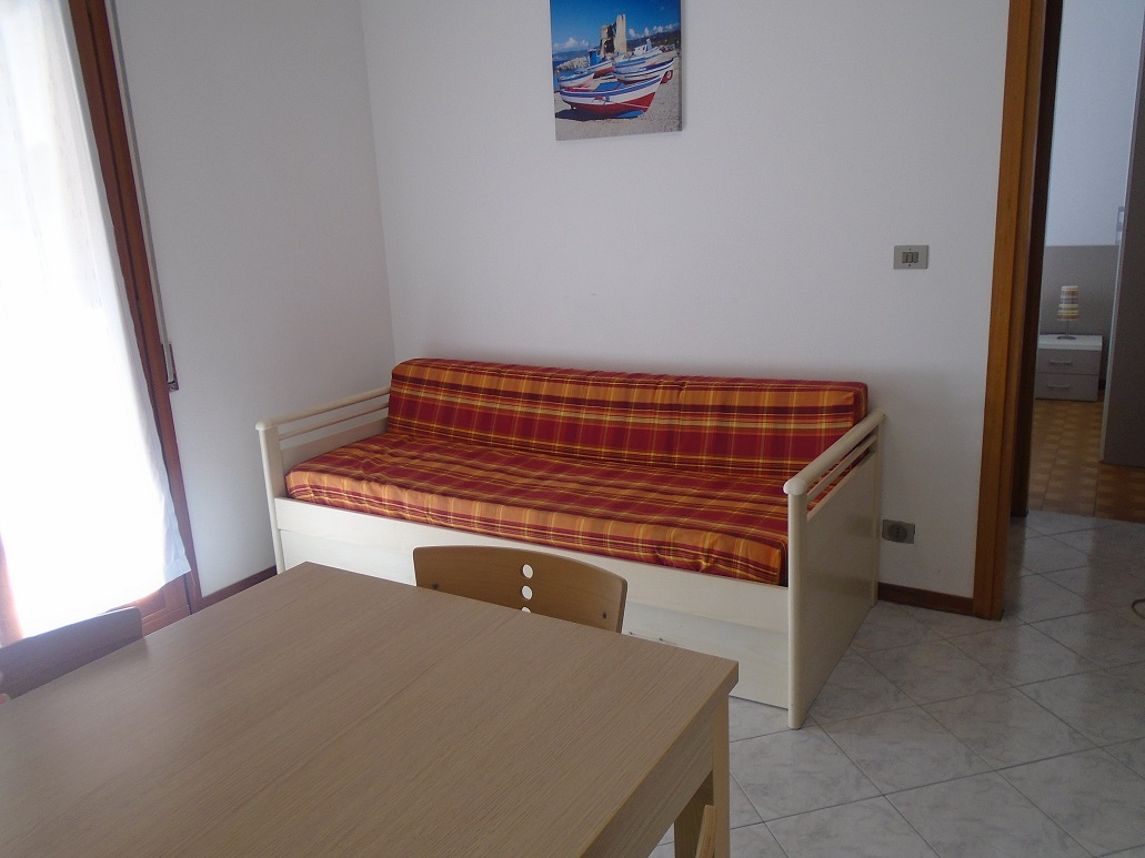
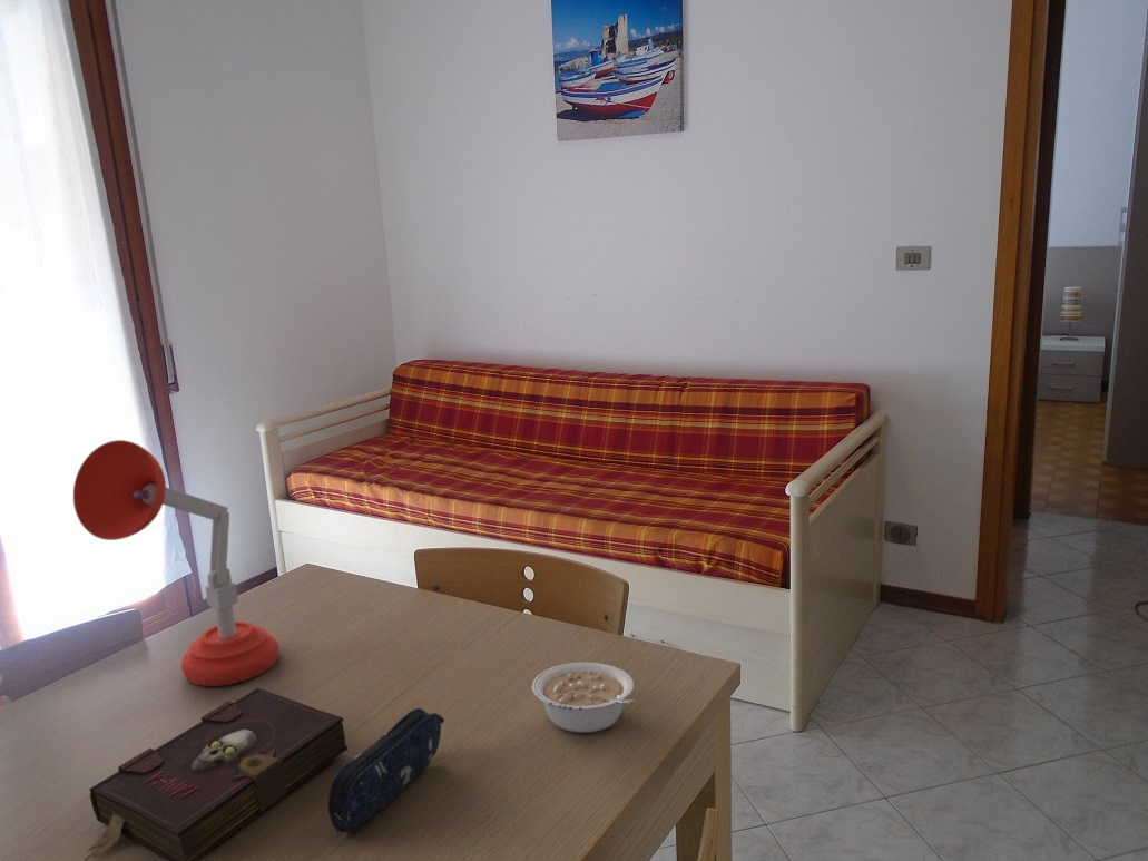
+ book [82,687,349,861]
+ legume [531,662,637,734]
+ desk lamp [72,439,281,687]
+ pencil case [326,707,445,834]
